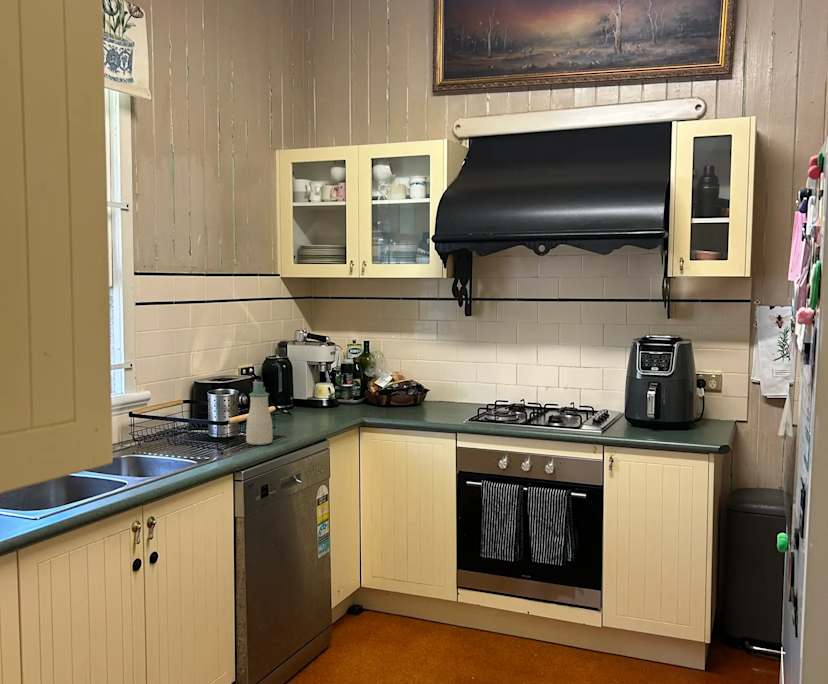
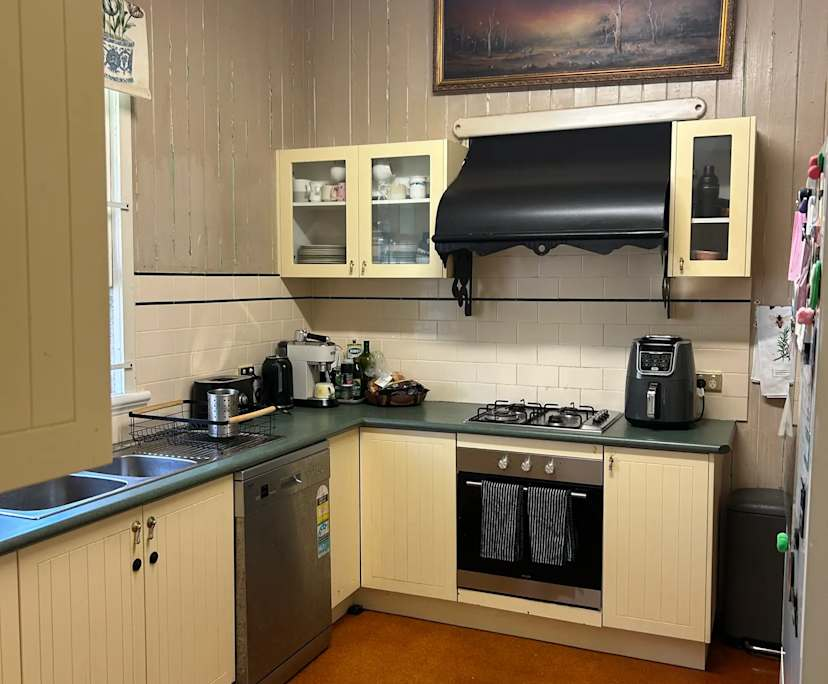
- soap bottle [245,381,274,446]
